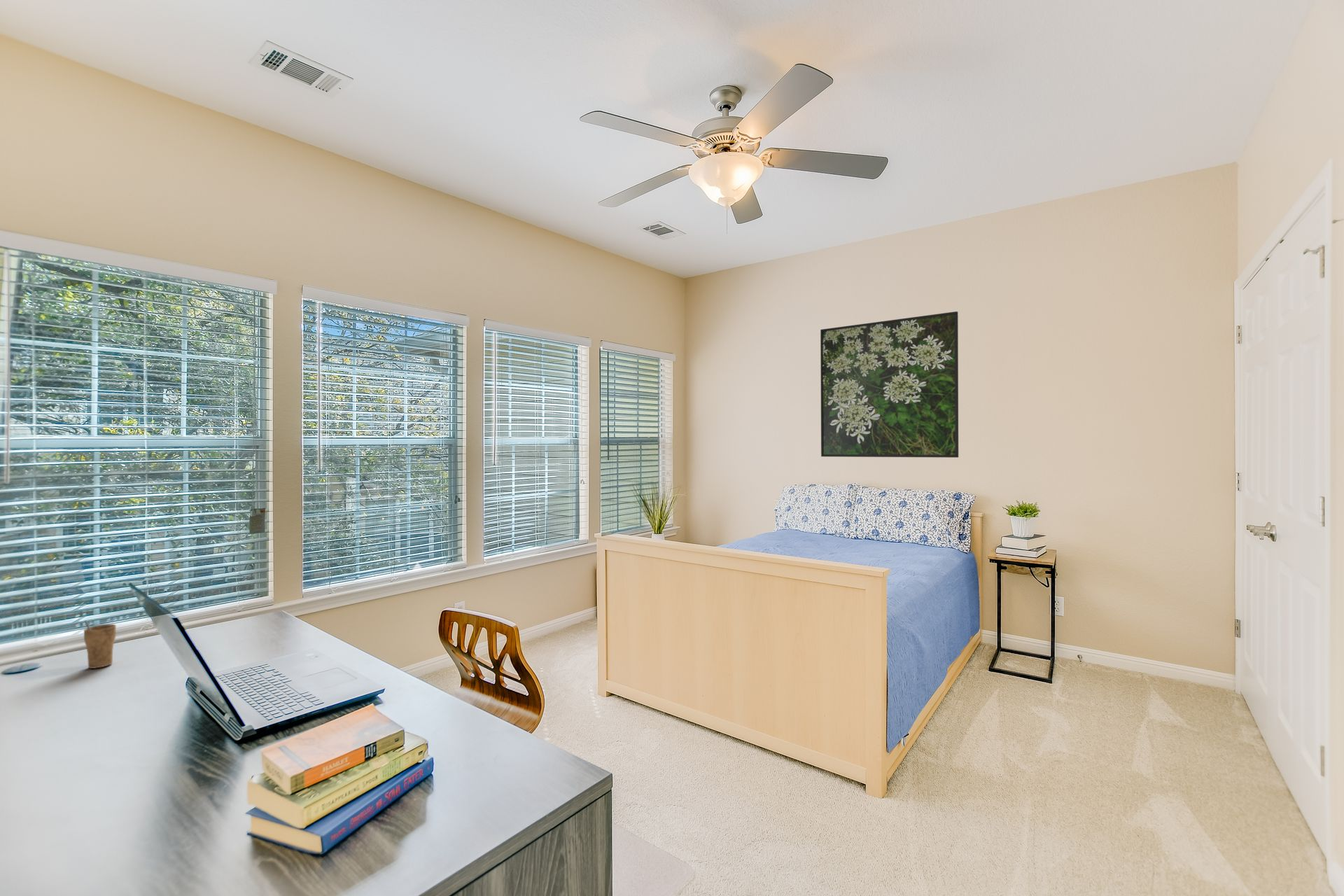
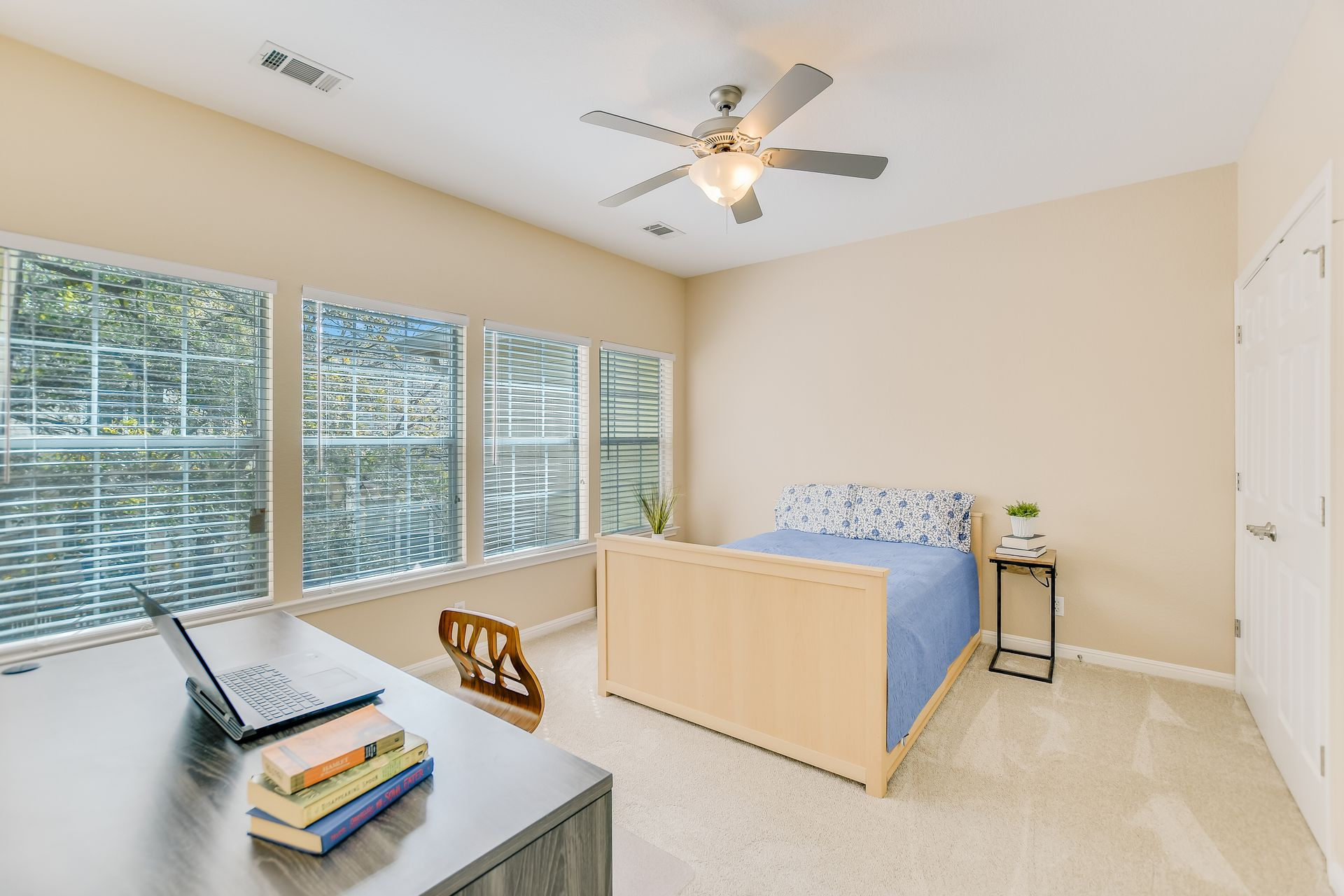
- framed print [820,311,959,458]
- cup [83,620,117,669]
